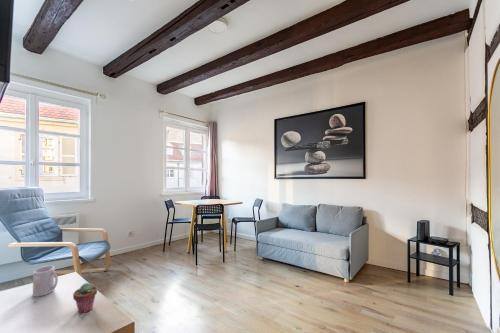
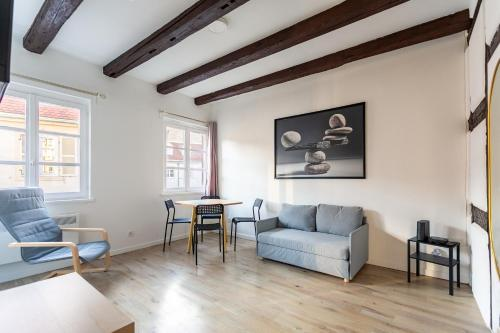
- potted succulent [72,282,98,314]
- mug [32,265,59,298]
